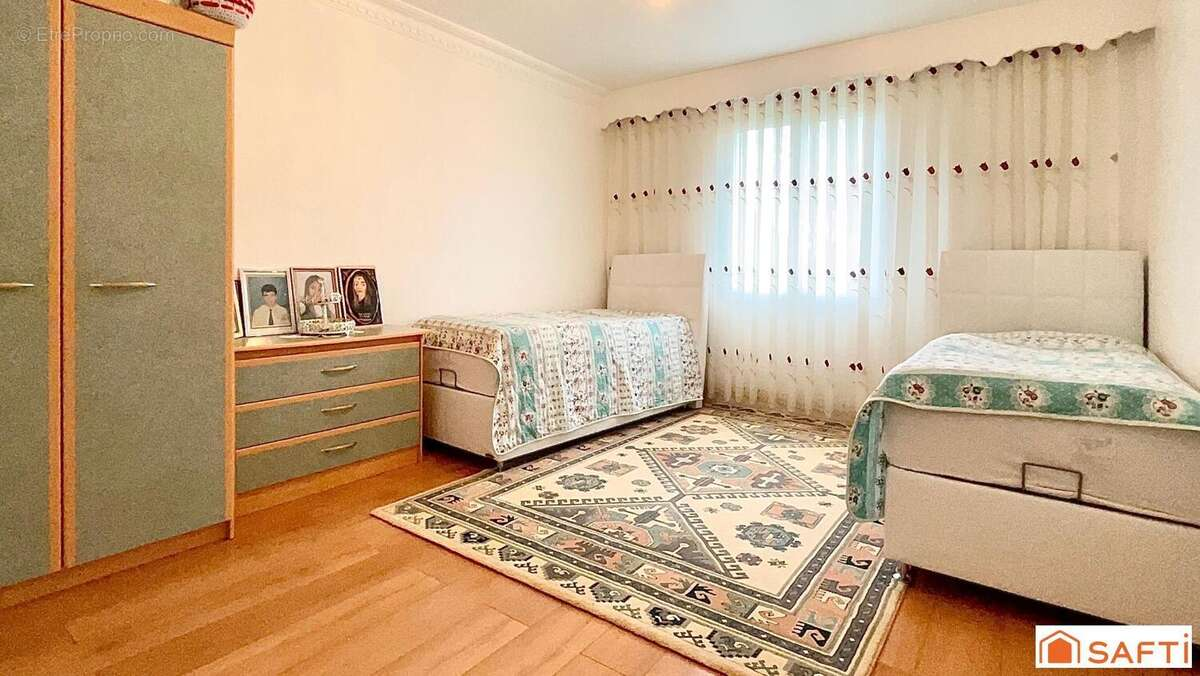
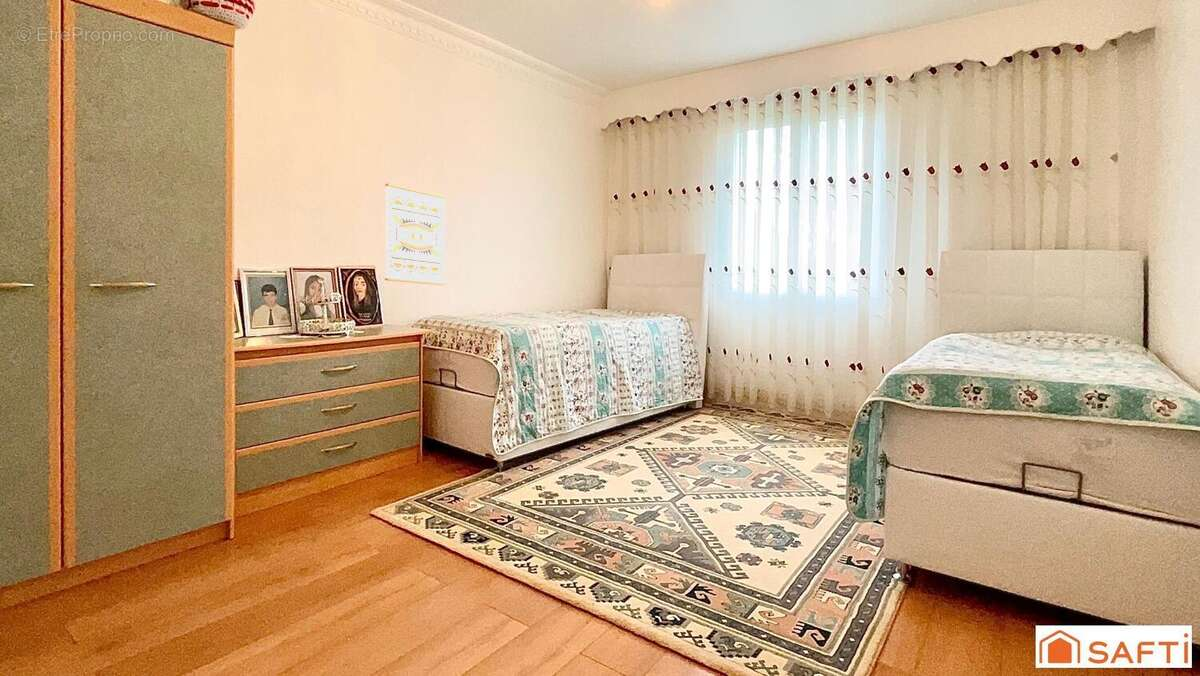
+ wall art [384,182,447,286]
